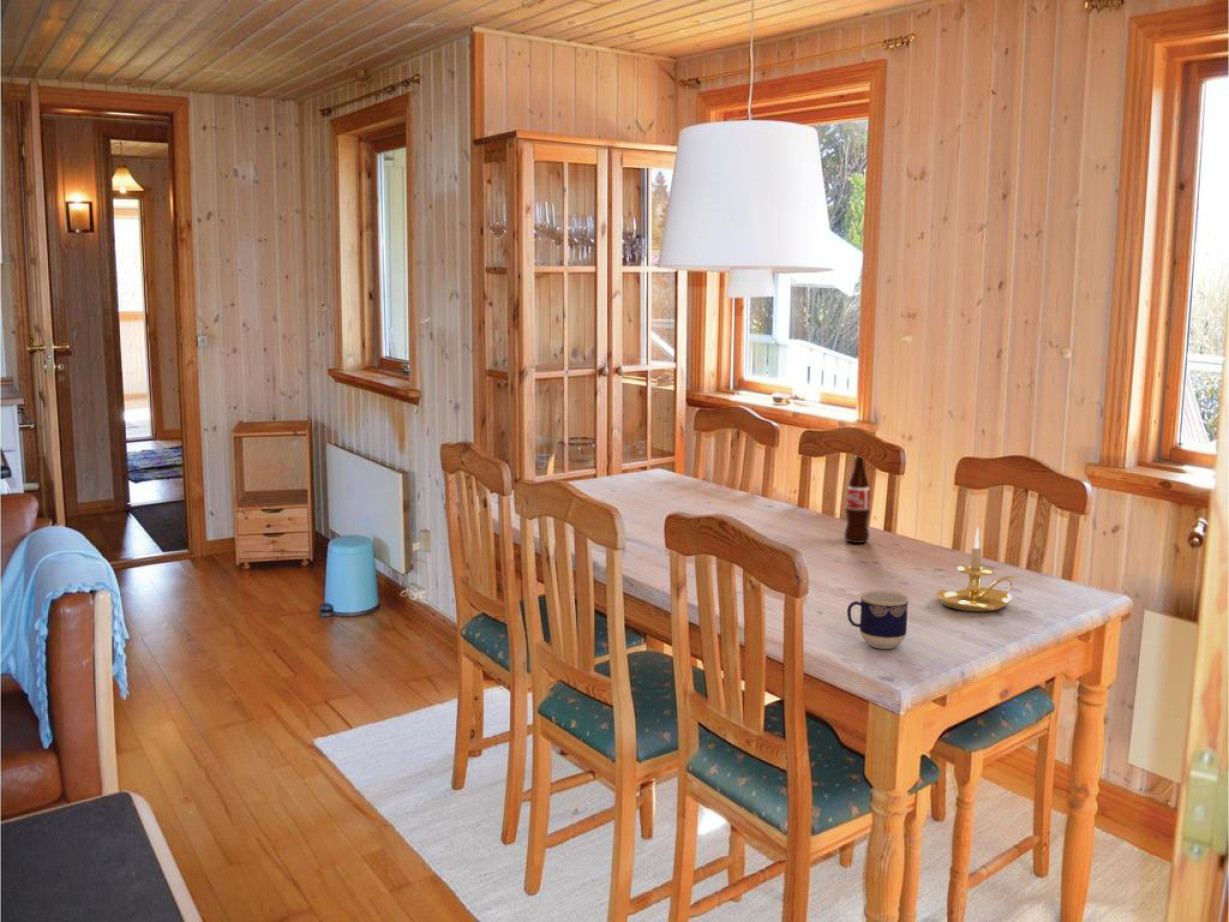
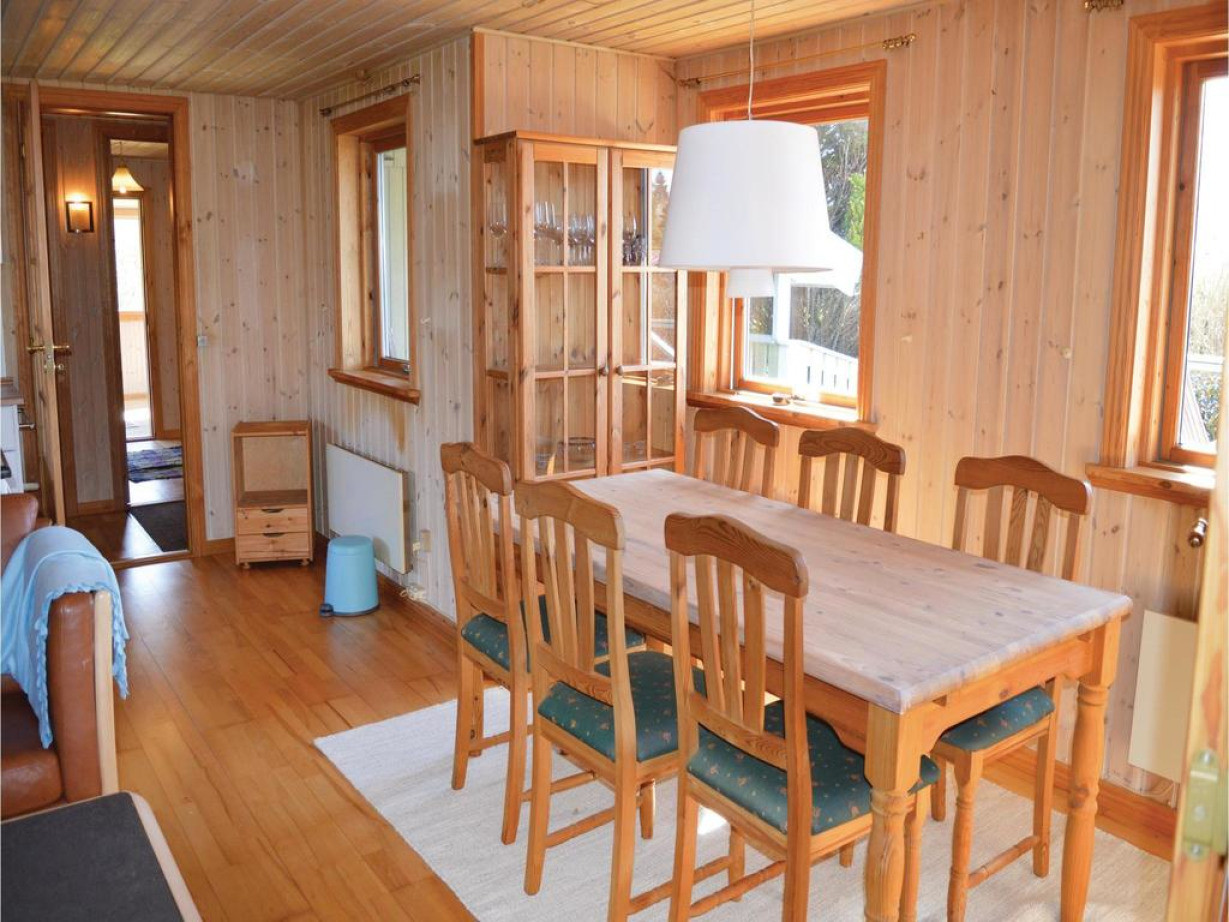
- bottle [843,455,871,544]
- candle holder [935,526,1019,612]
- cup [846,589,911,650]
